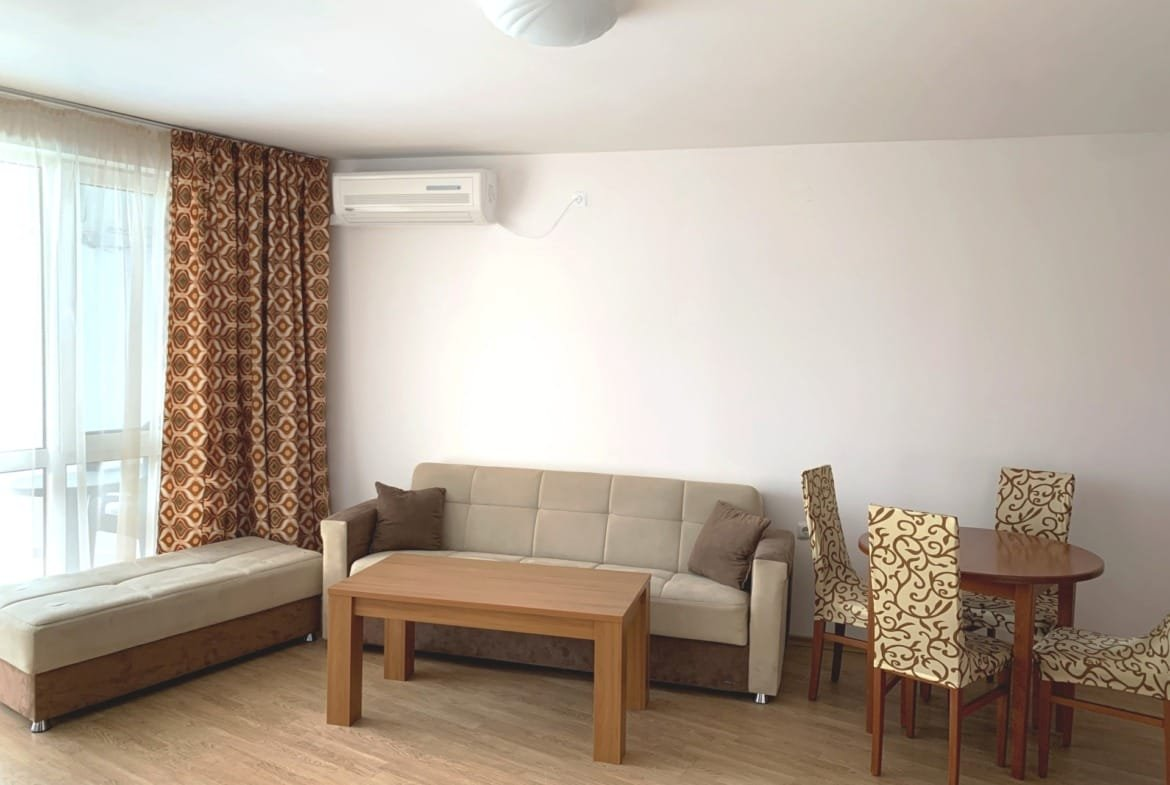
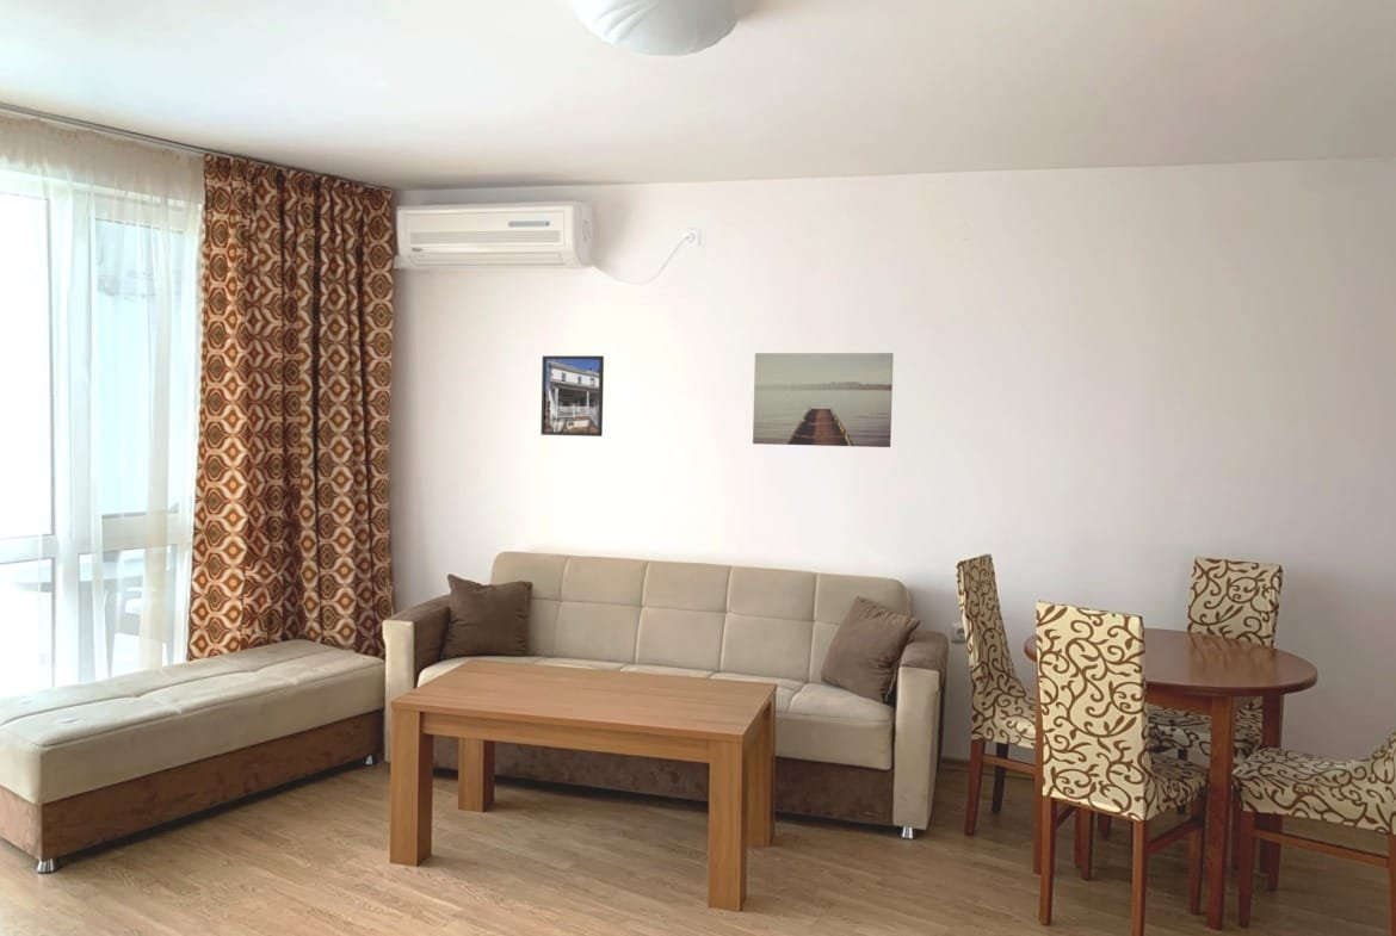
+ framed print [539,355,605,438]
+ wall art [752,352,895,448]
